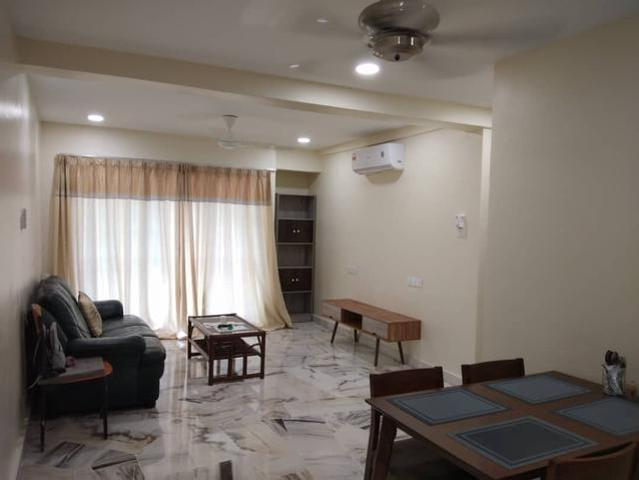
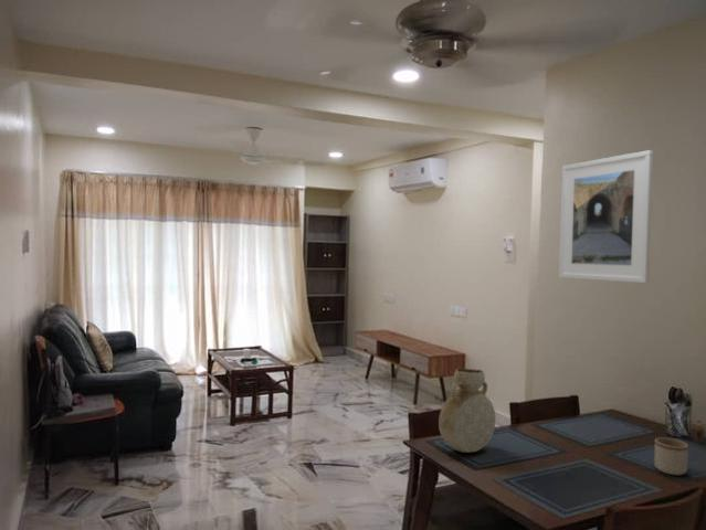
+ vase [438,367,497,454]
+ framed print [558,149,654,284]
+ mug [653,436,689,476]
